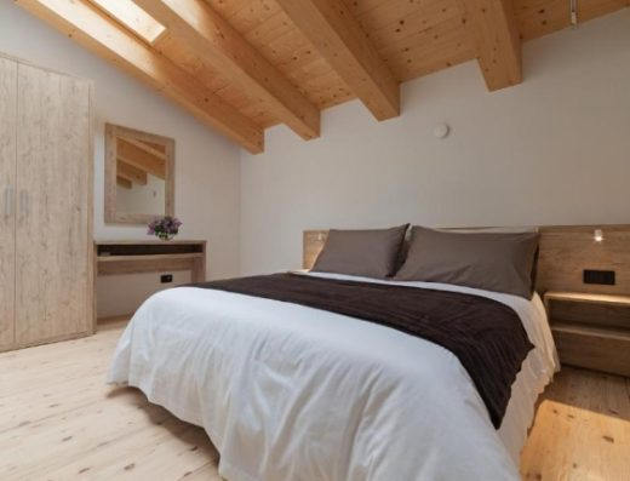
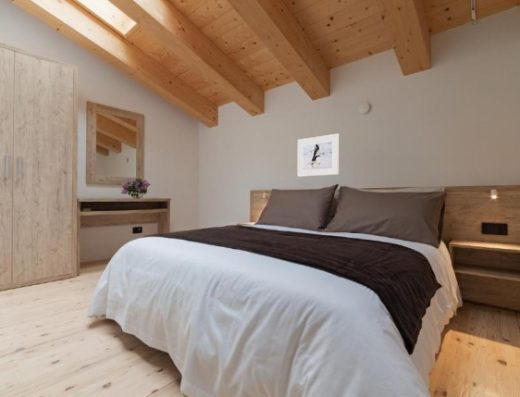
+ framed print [297,133,340,178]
